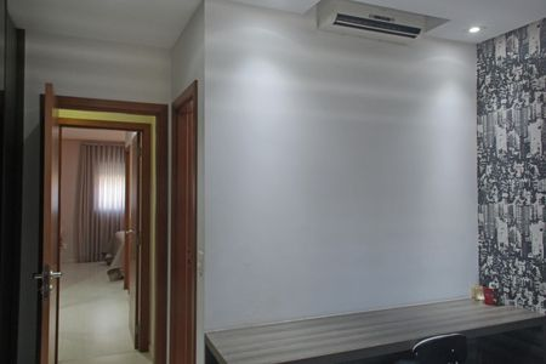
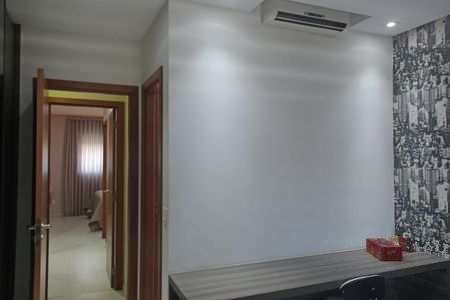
+ tissue box [365,237,404,261]
